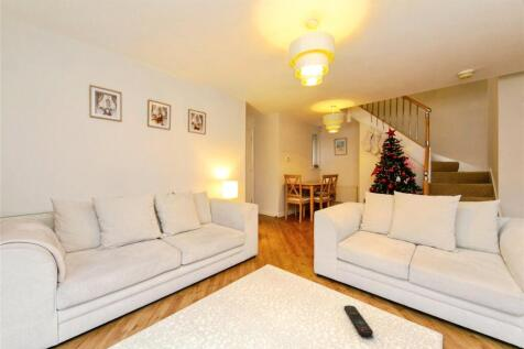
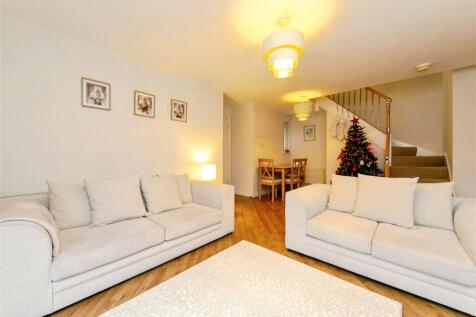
- remote control [343,304,374,337]
